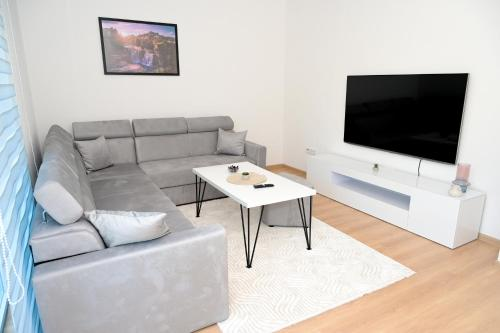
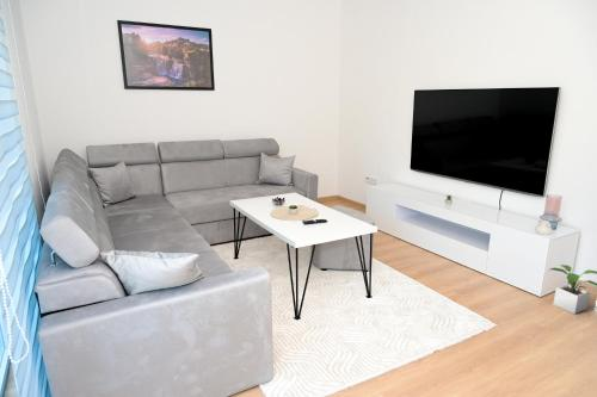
+ potted plant [547,263,597,315]
